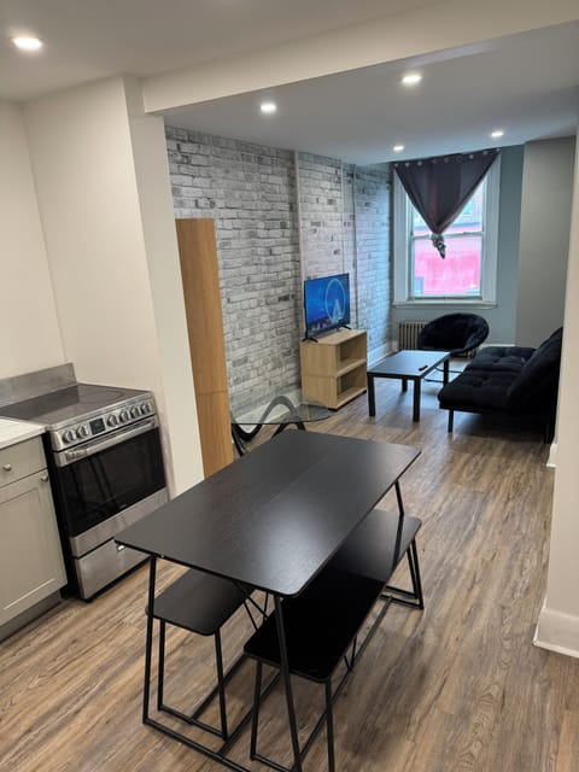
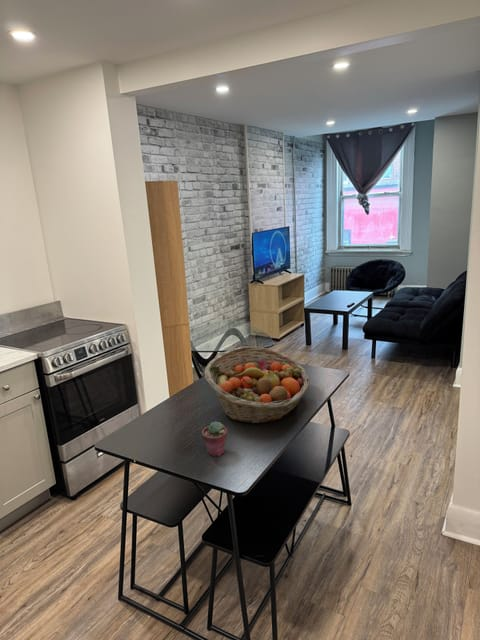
+ fruit basket [204,346,310,425]
+ potted succulent [201,421,229,457]
